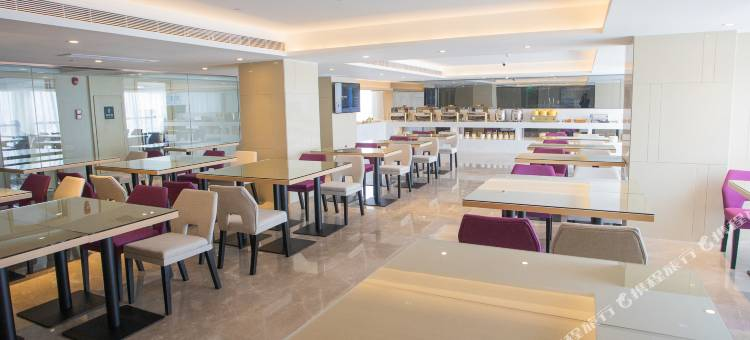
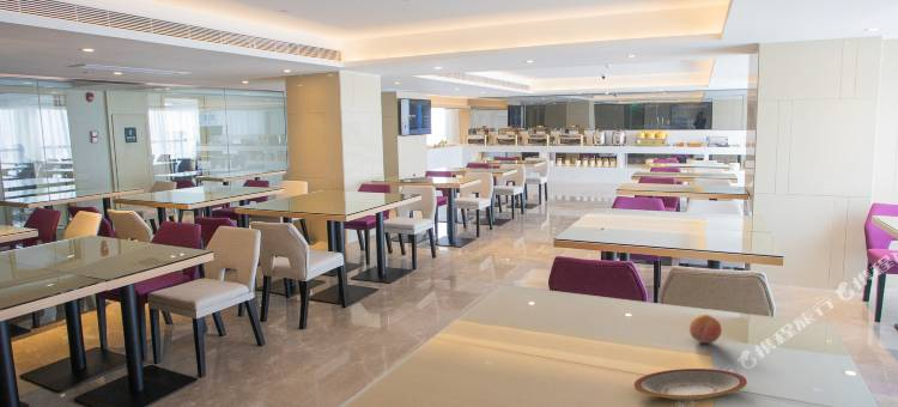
+ plate [632,367,748,401]
+ fruit [688,314,723,345]
